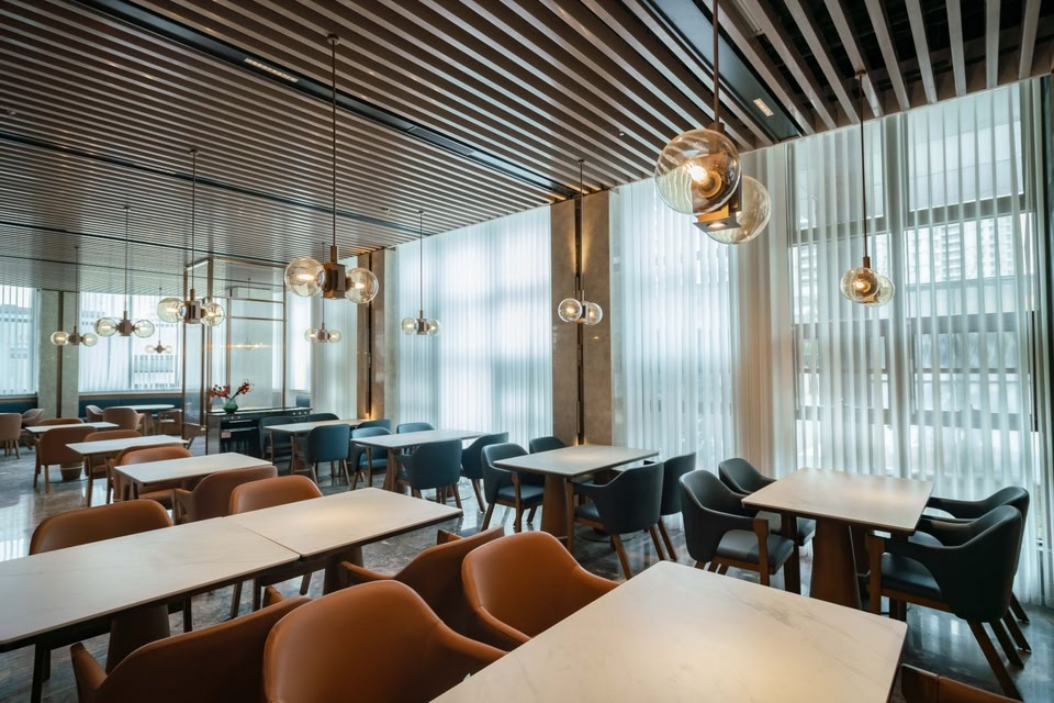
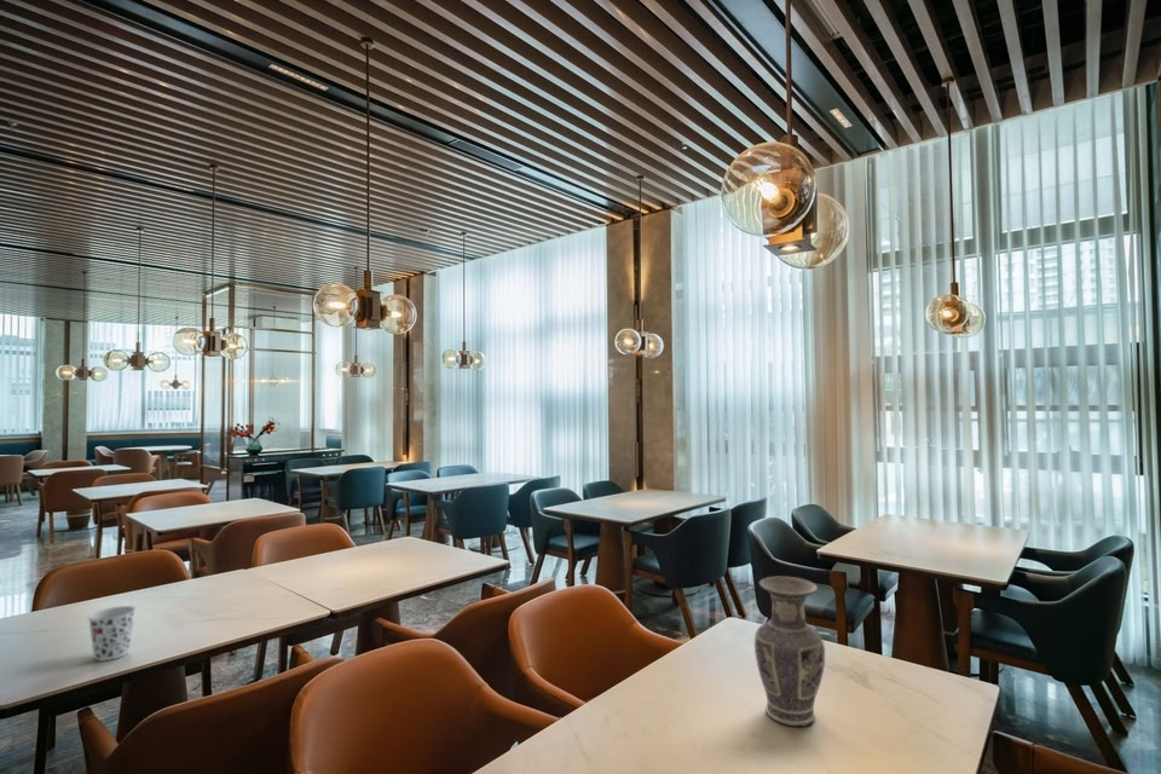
+ vase [753,576,826,728]
+ cup [87,605,137,662]
